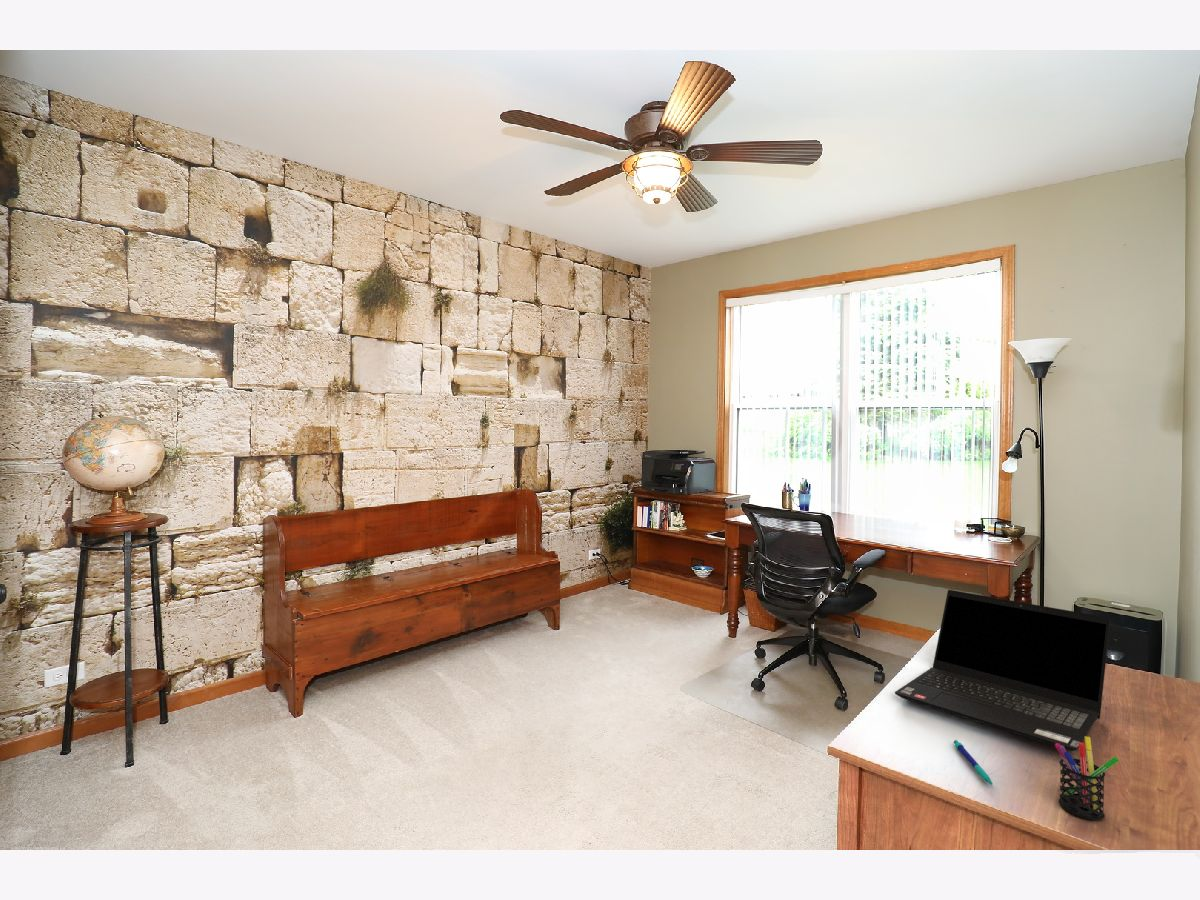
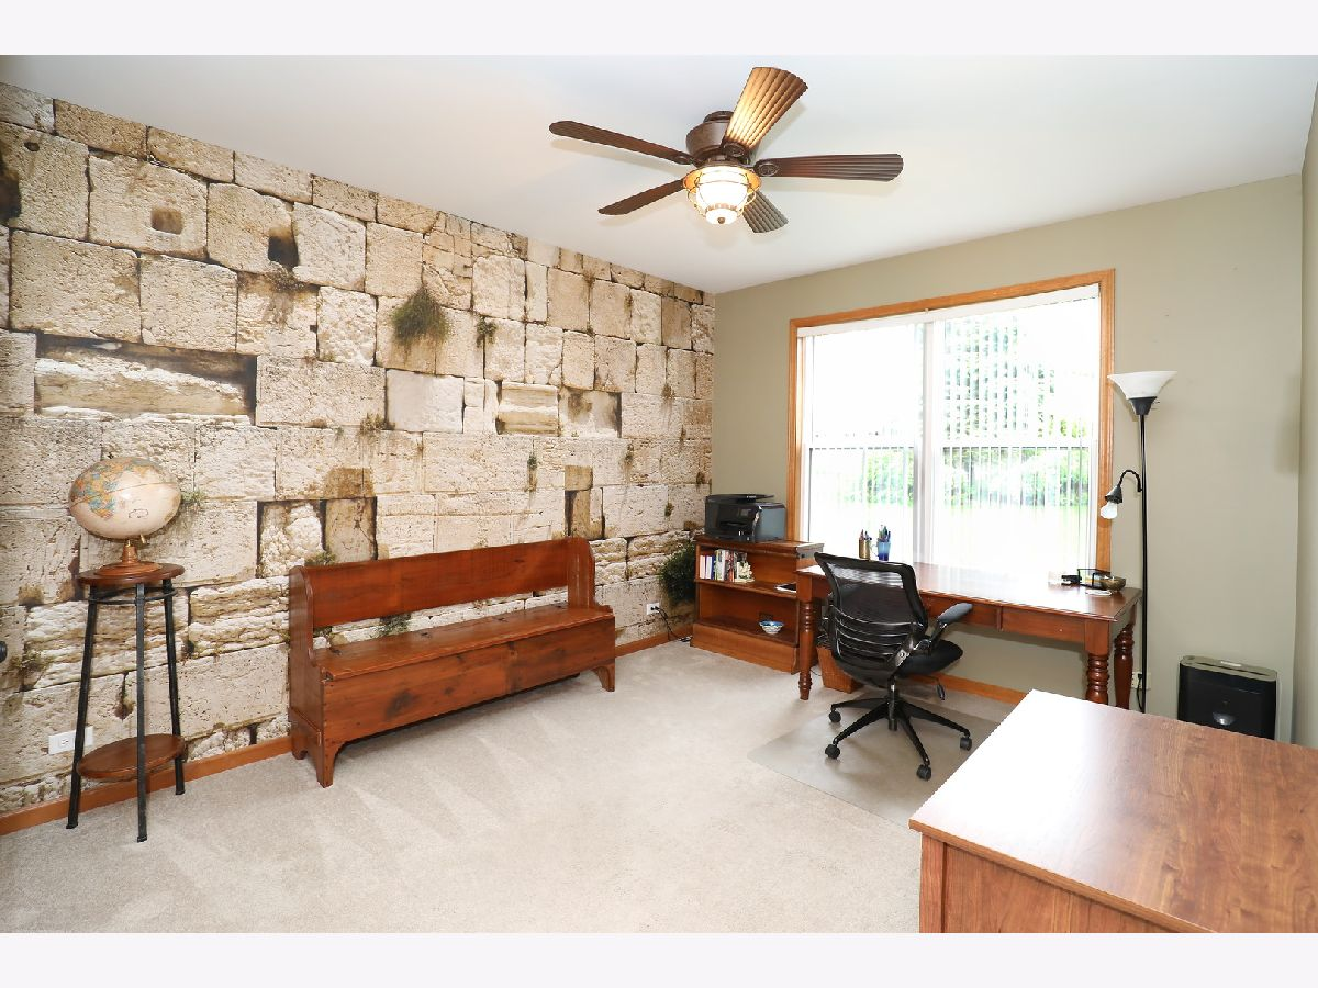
- laptop computer [894,589,1111,752]
- pen [953,739,994,787]
- pen holder [1054,736,1120,821]
